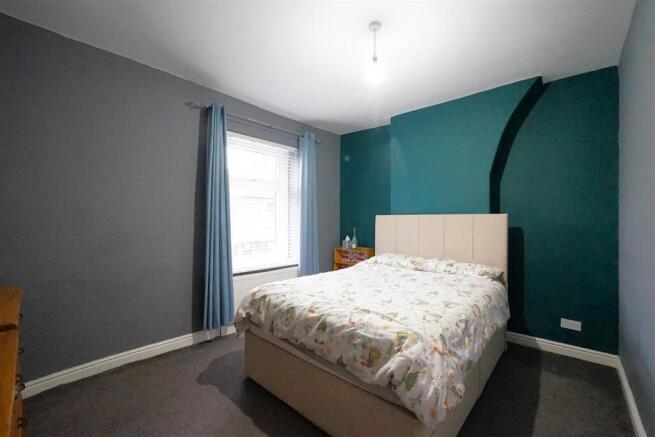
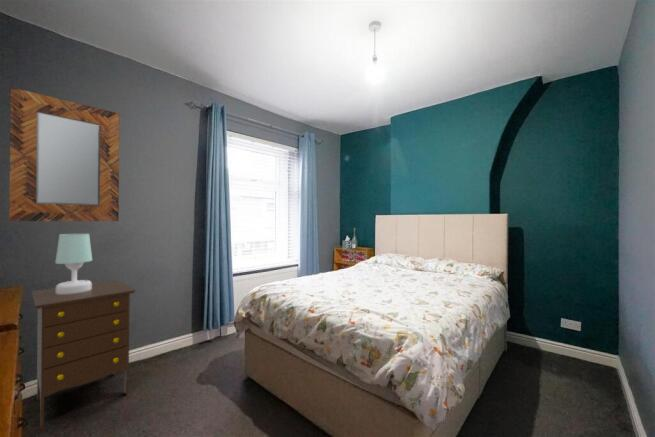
+ dresser [31,279,136,429]
+ table lamp [54,233,93,294]
+ home mirror [8,87,120,222]
